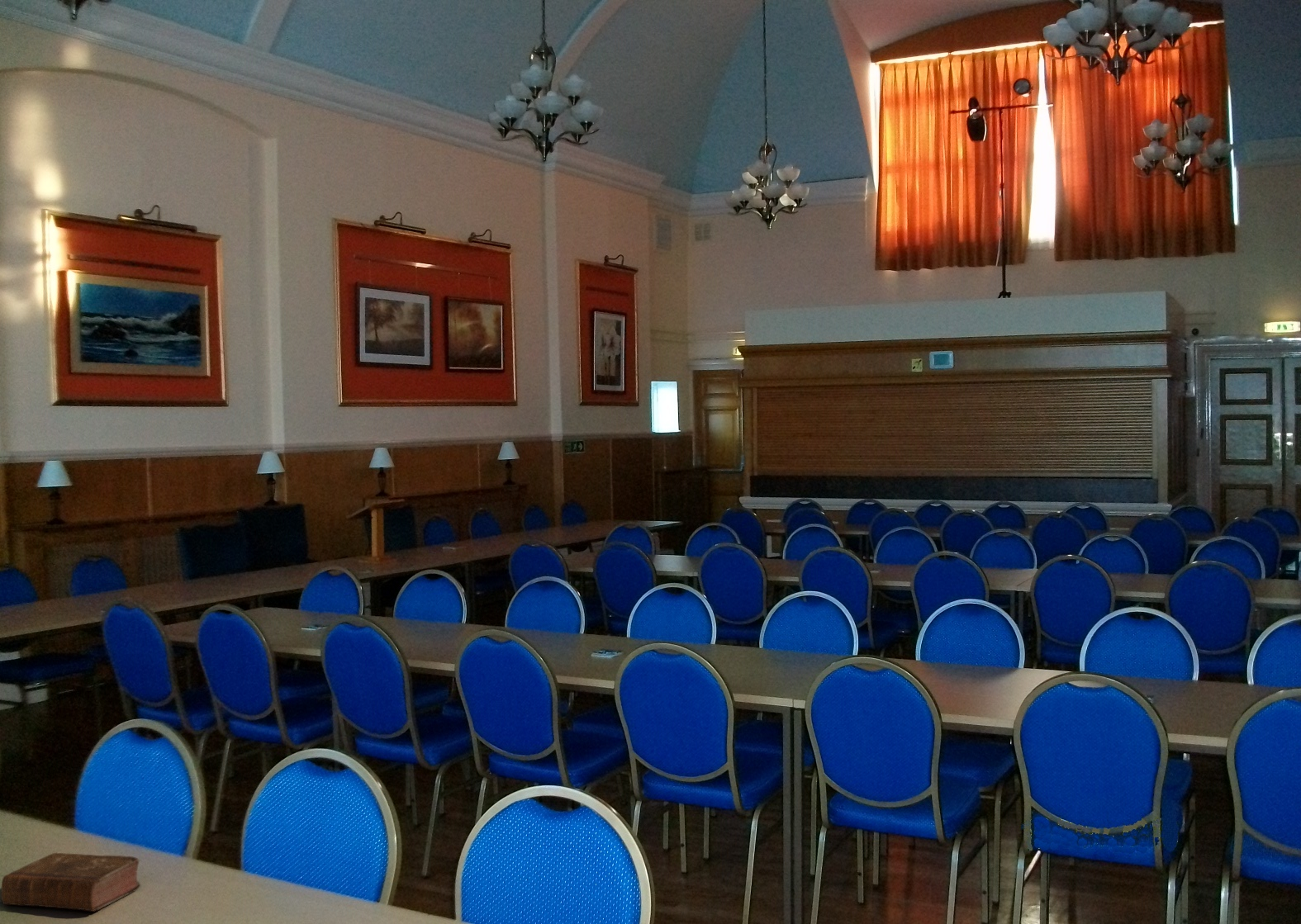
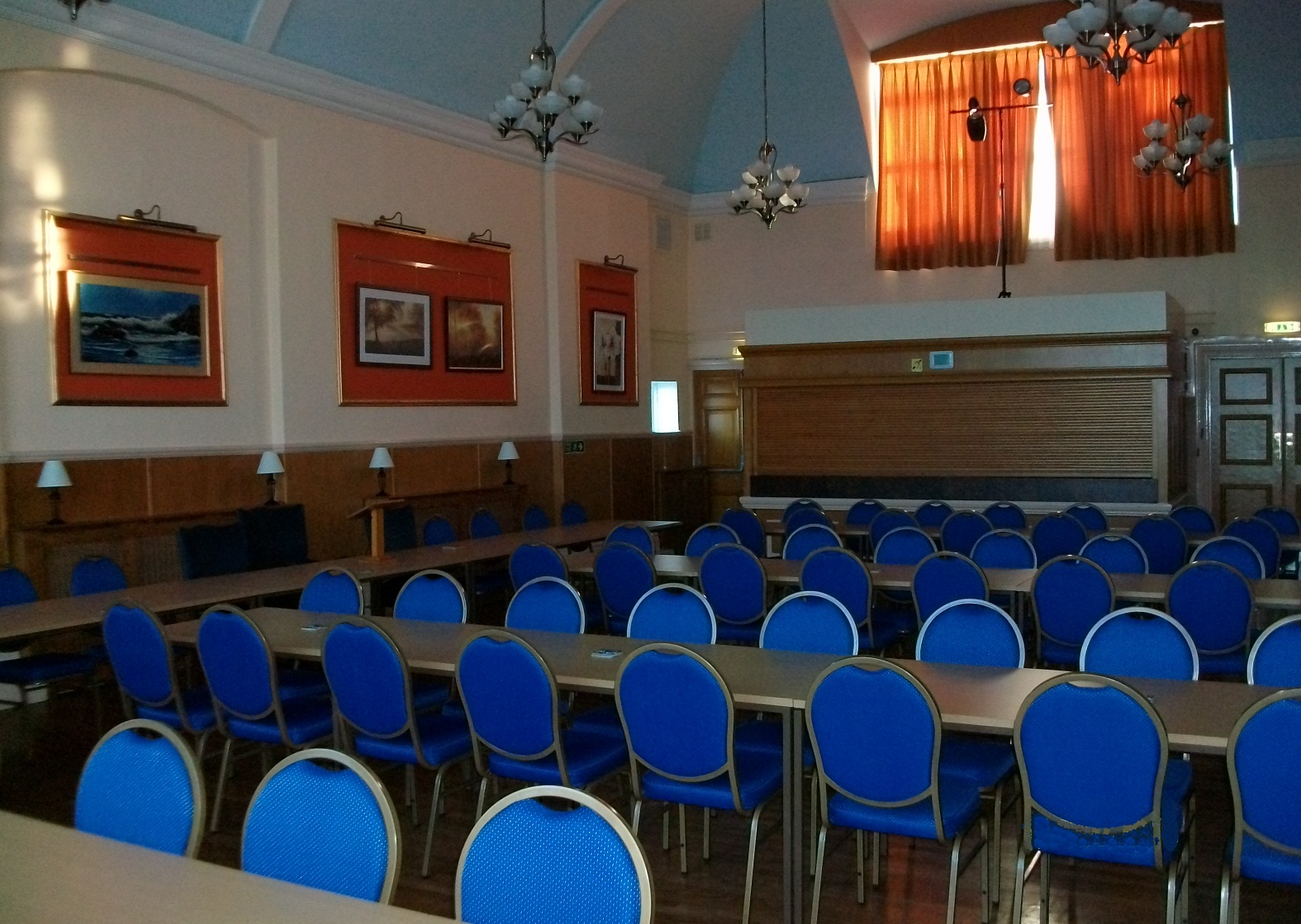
- book [0,852,141,912]
